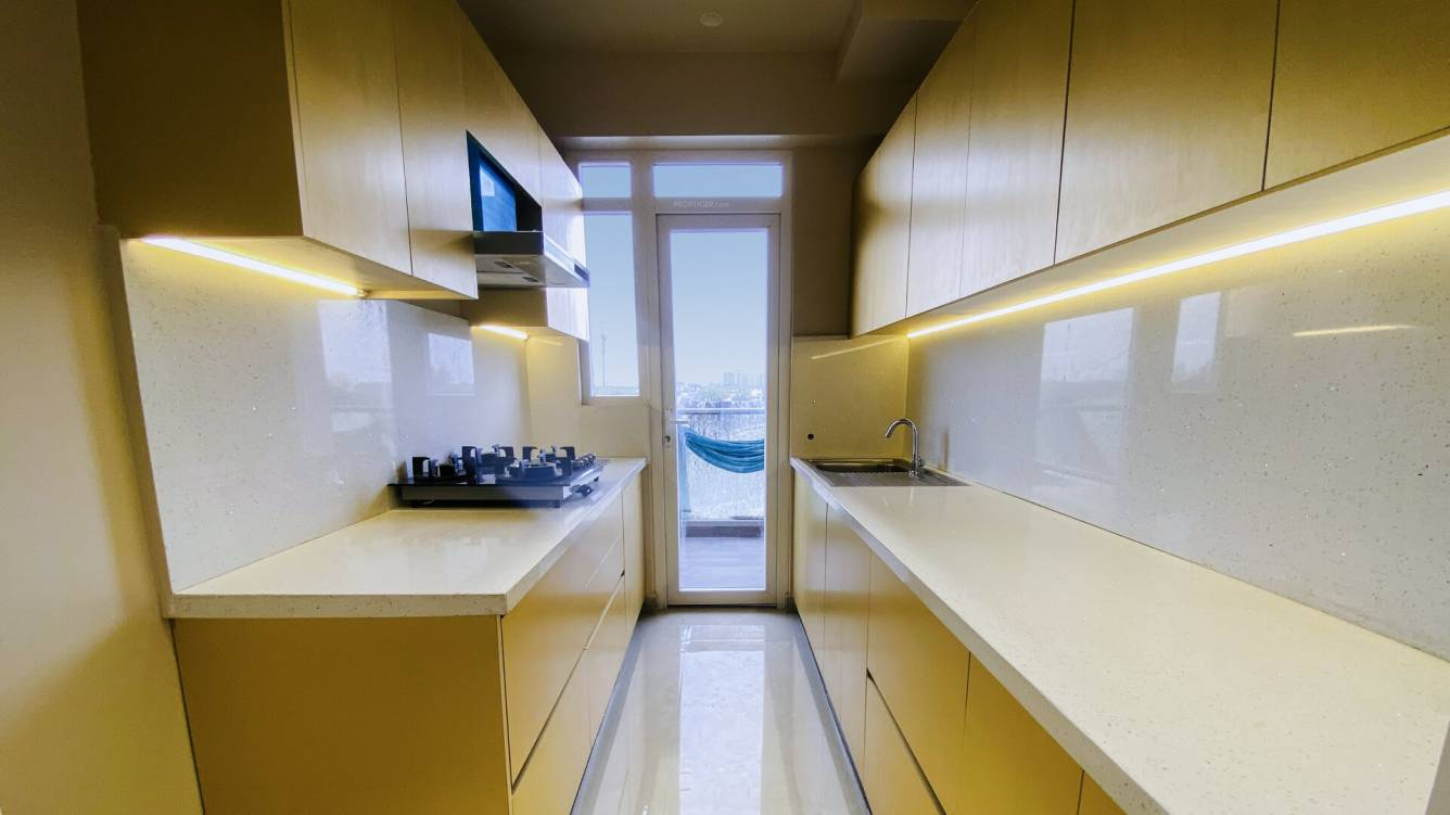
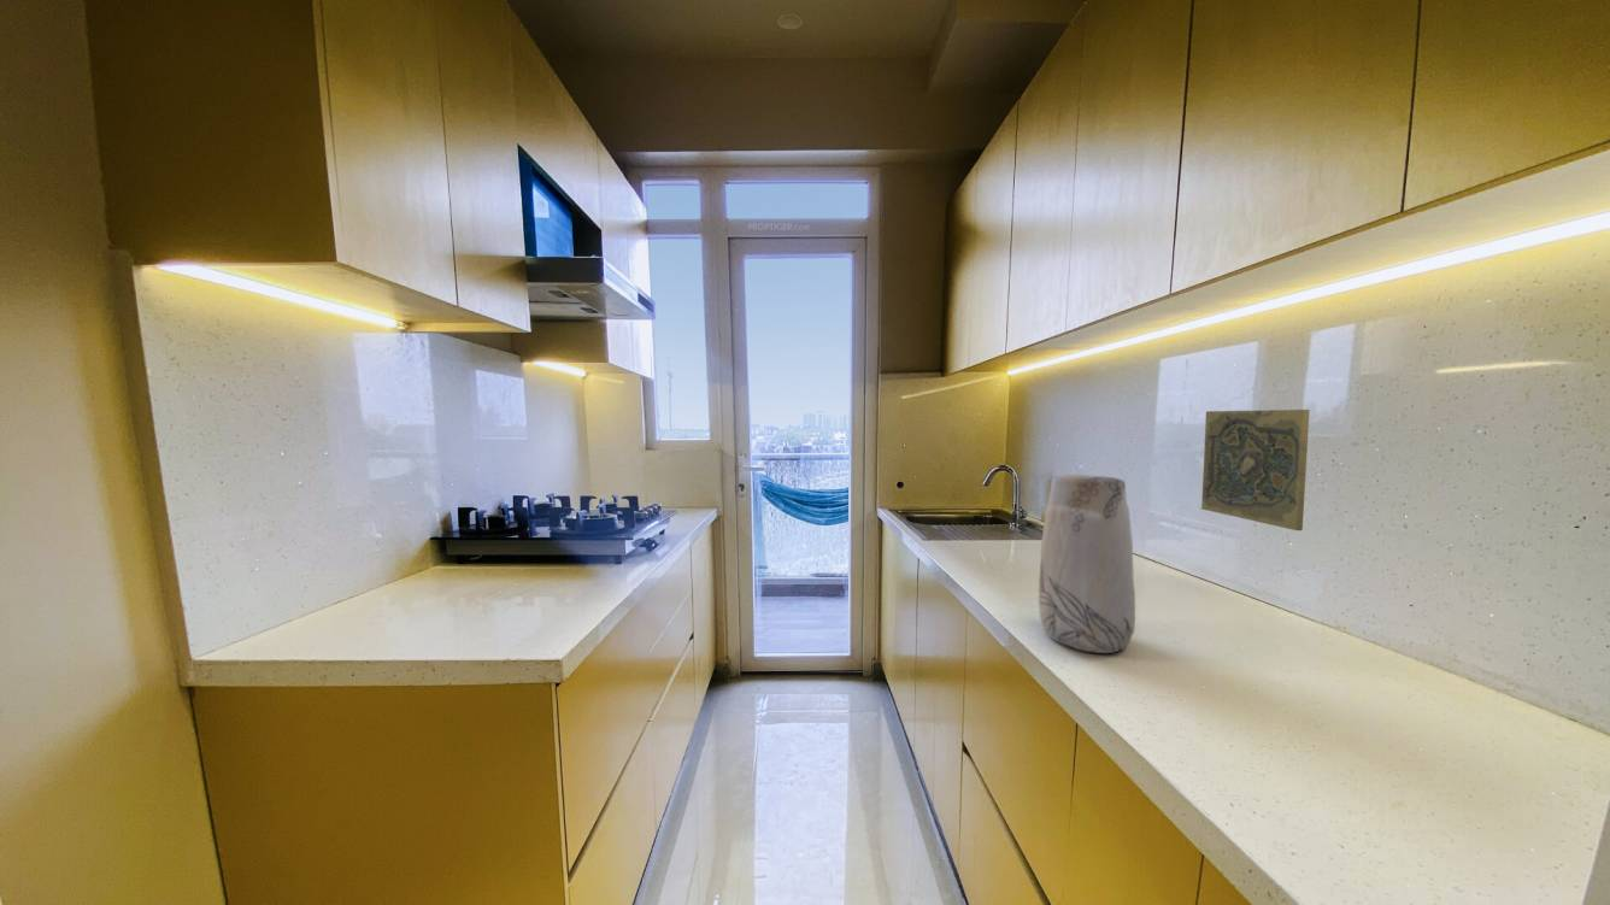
+ vase [1038,474,1136,654]
+ decorative tile [1200,409,1311,531]
